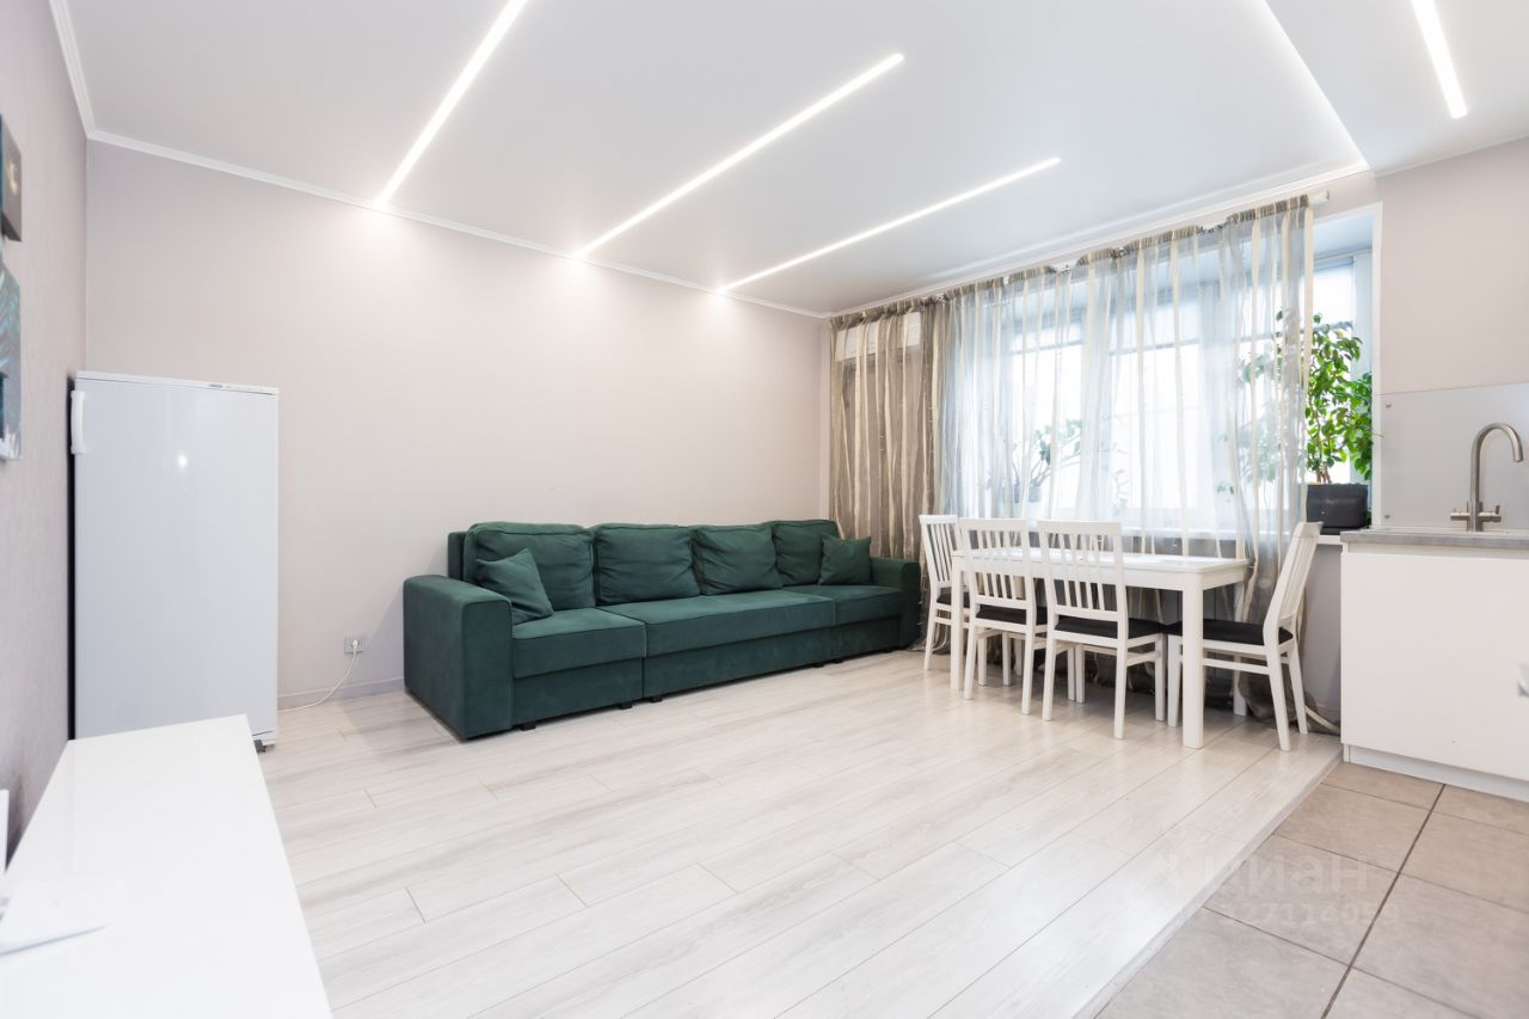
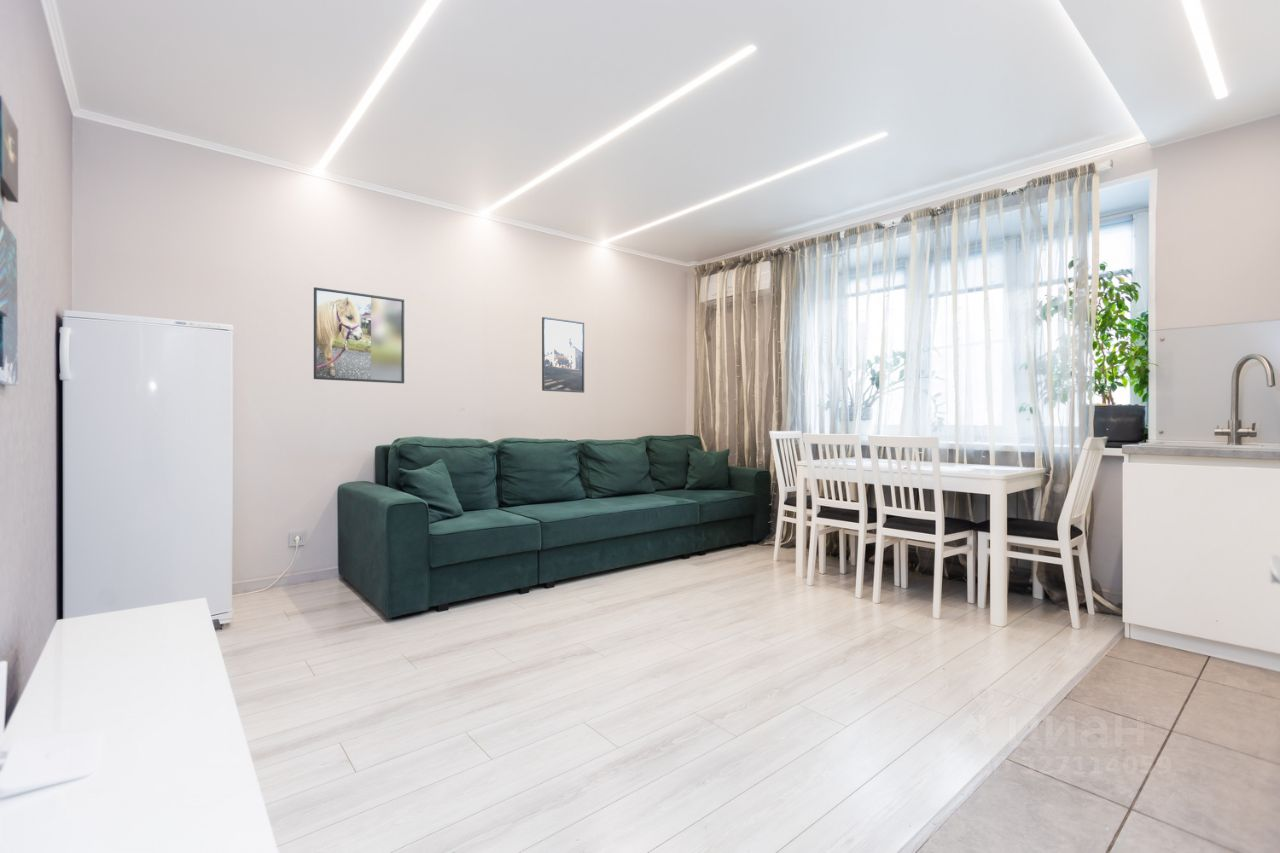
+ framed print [313,286,405,384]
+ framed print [541,316,585,394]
